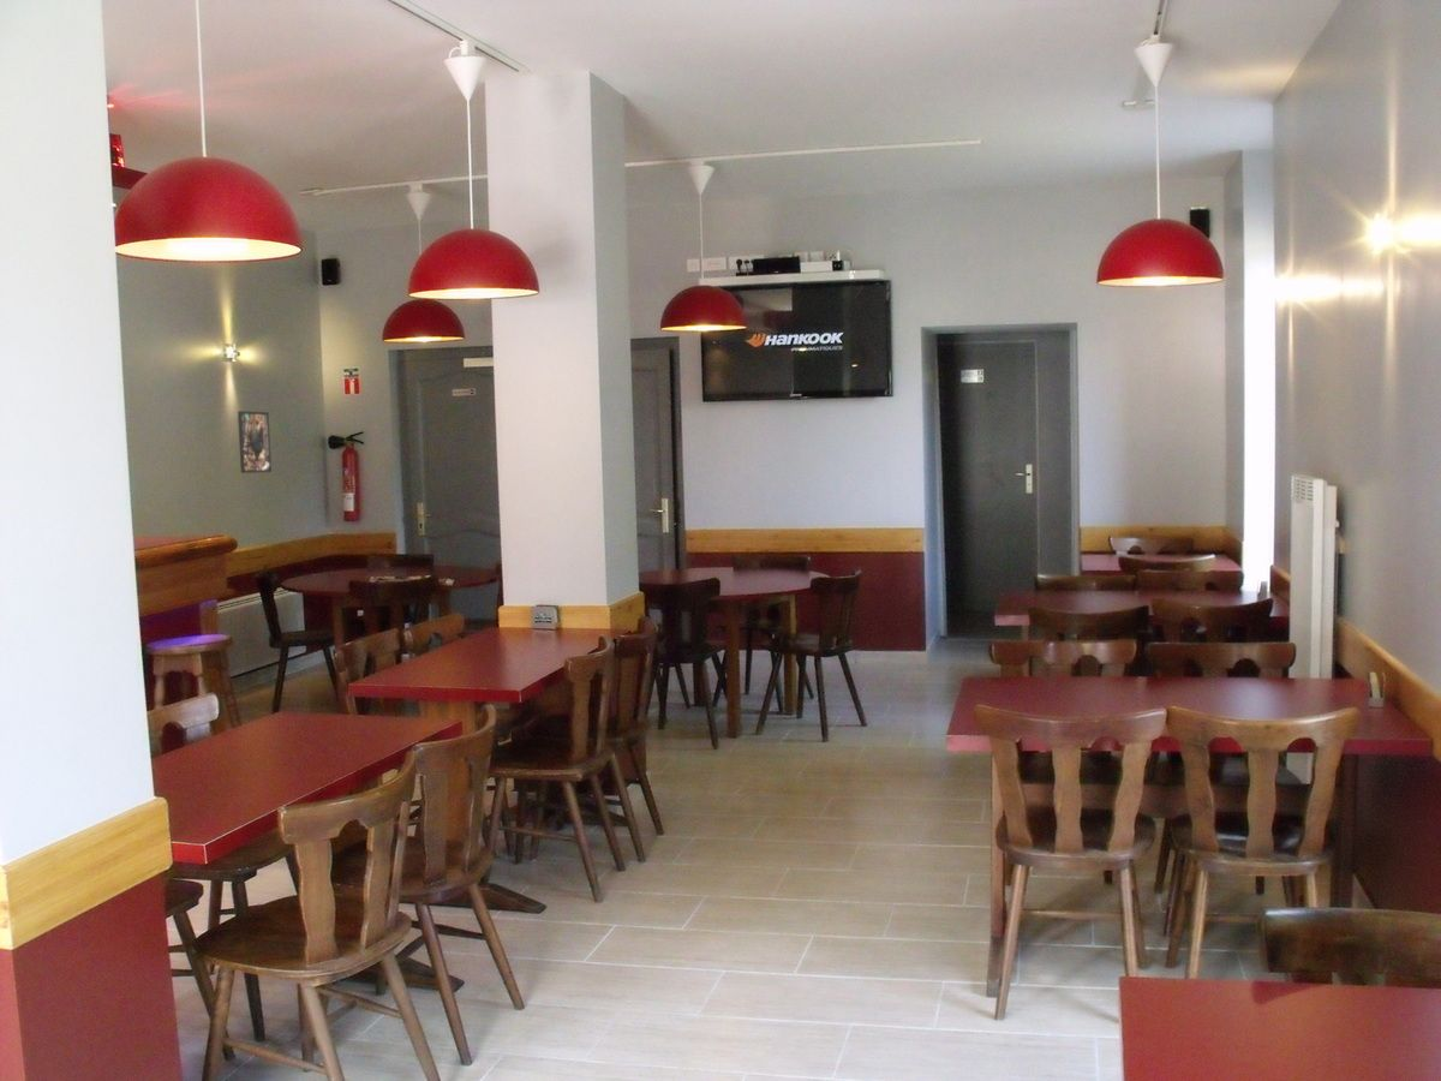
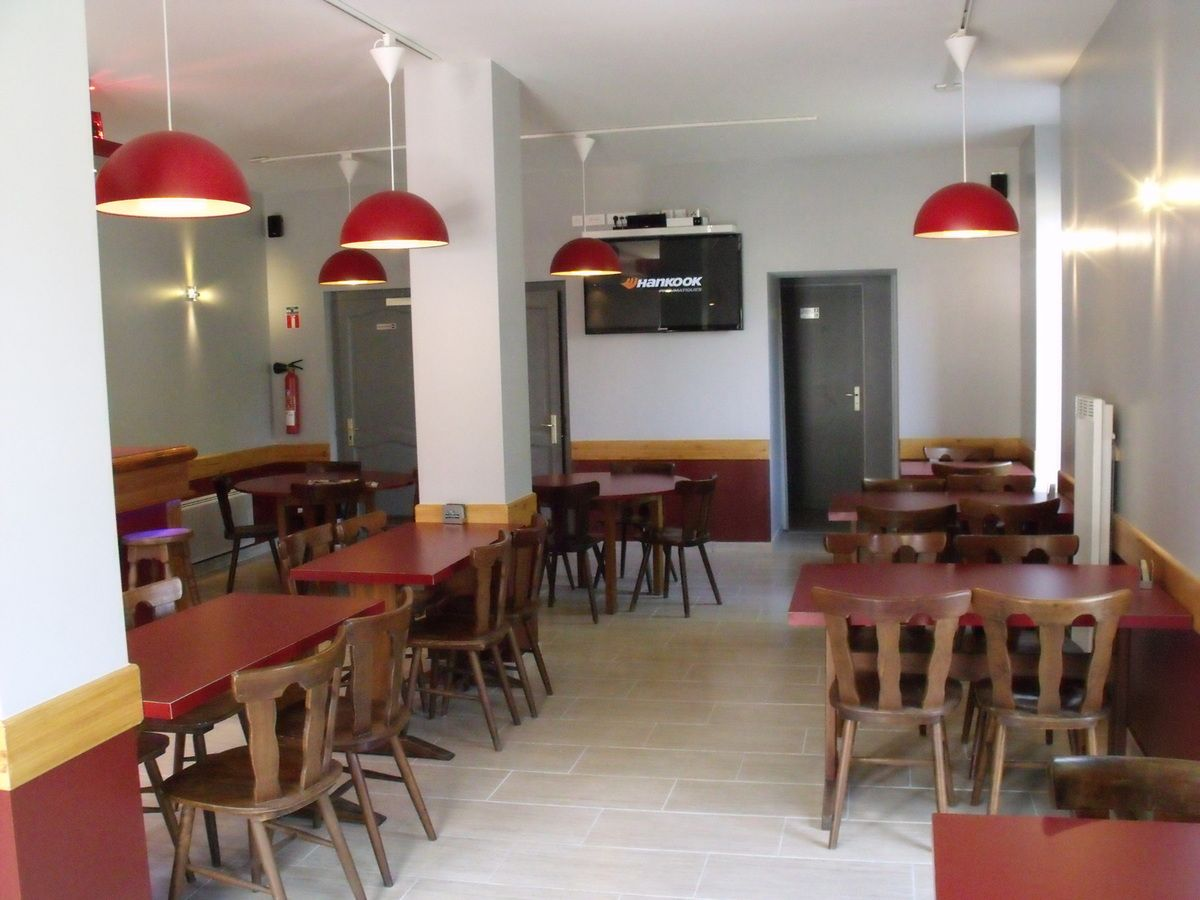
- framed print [237,410,273,474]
